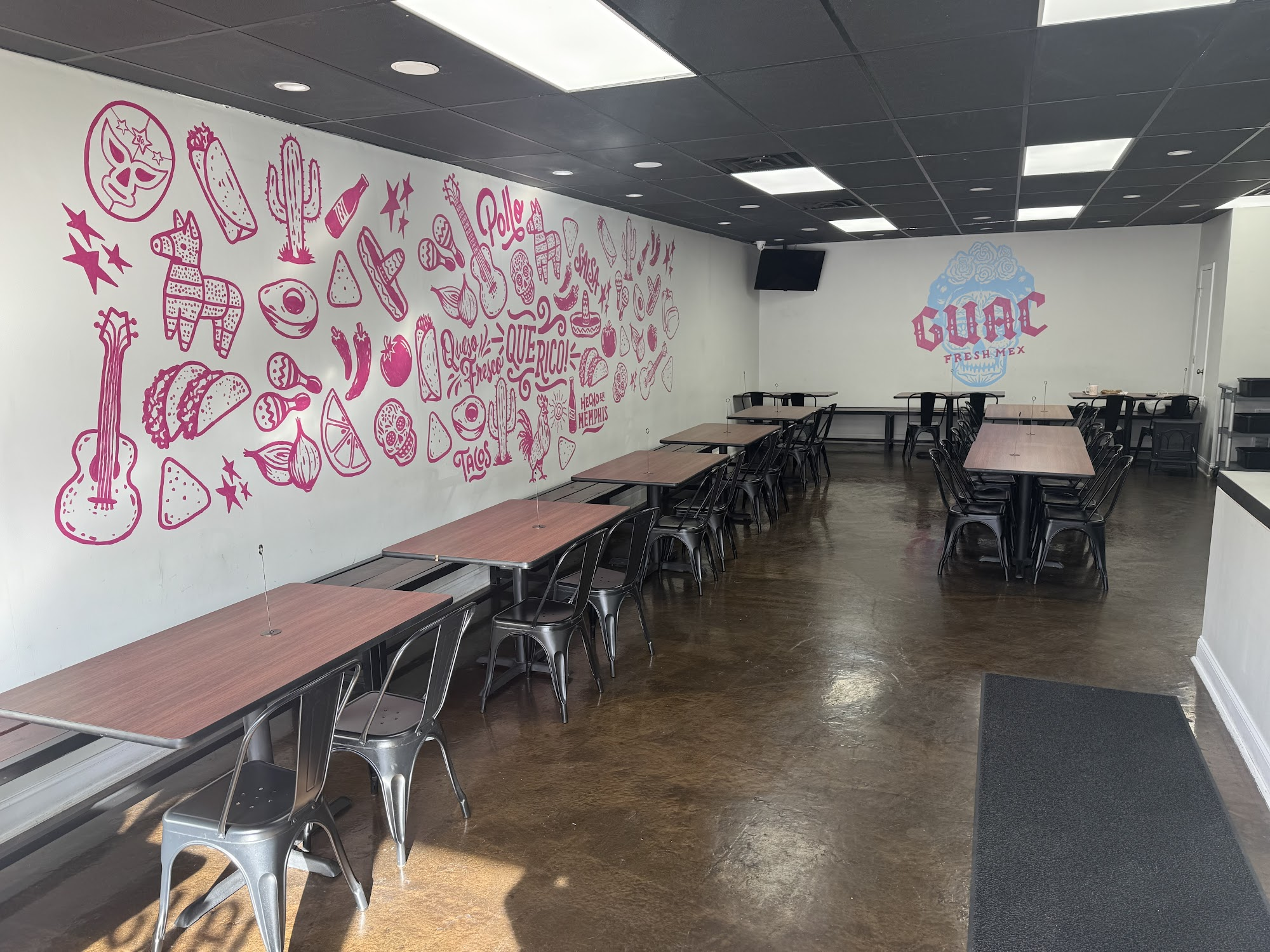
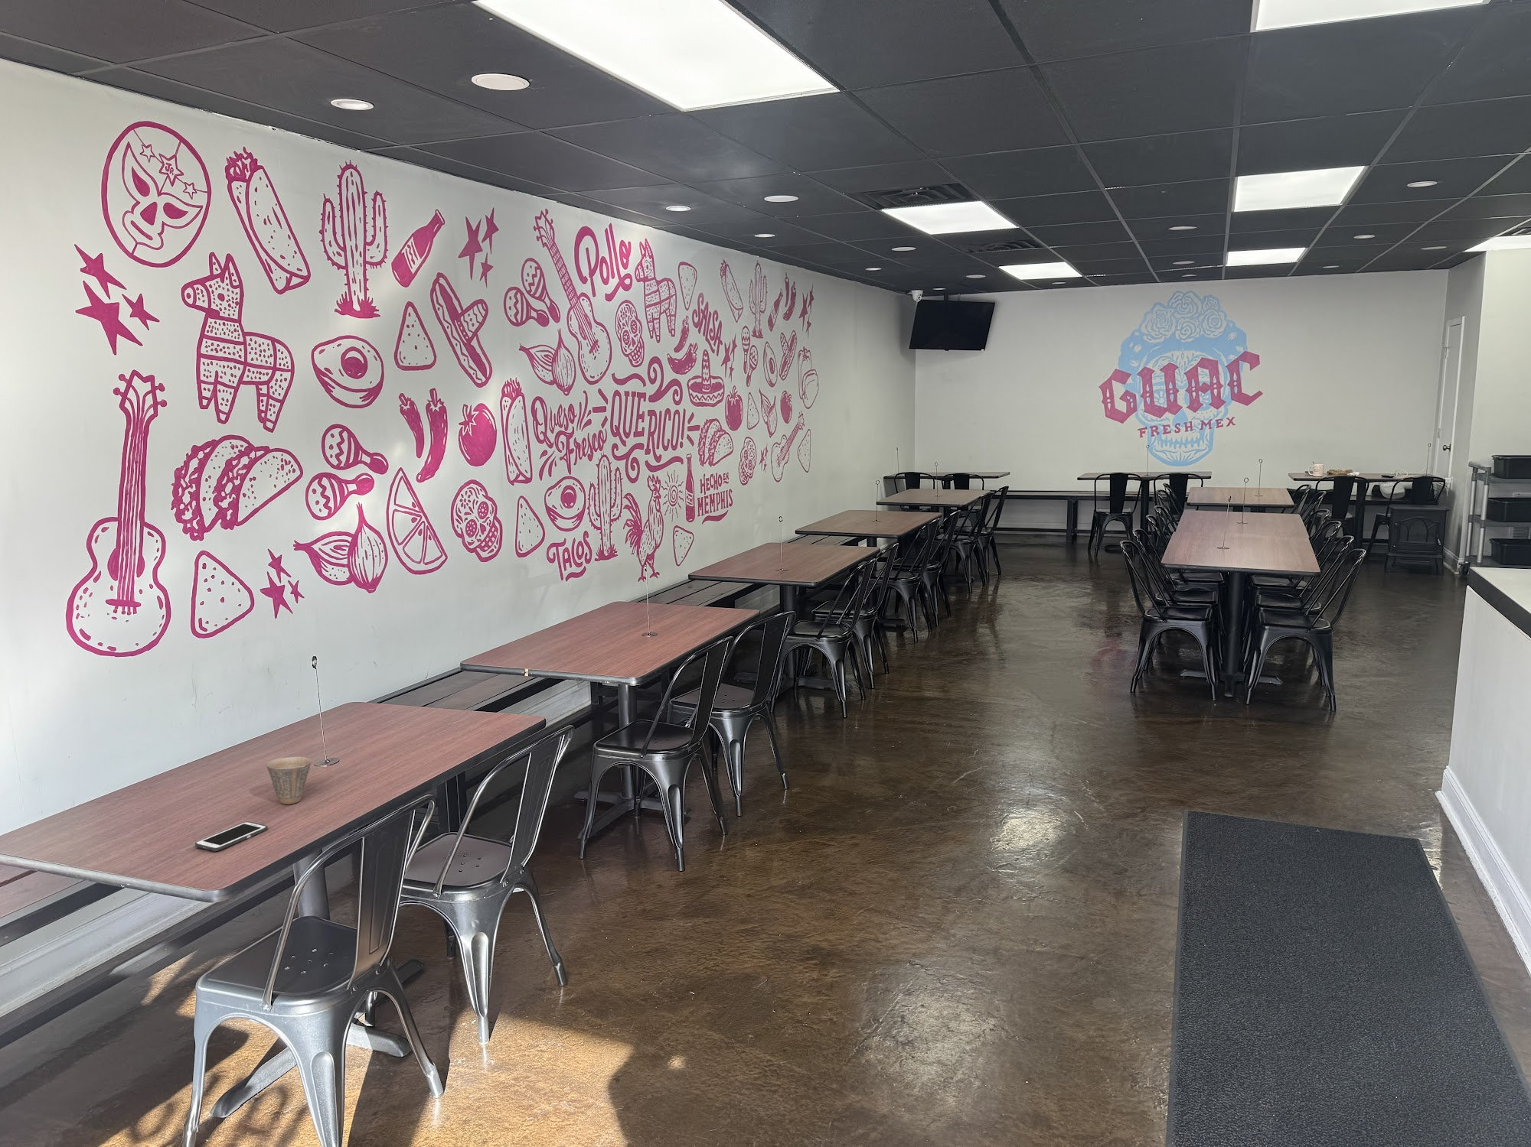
+ cup [266,757,311,805]
+ cell phone [194,820,268,852]
